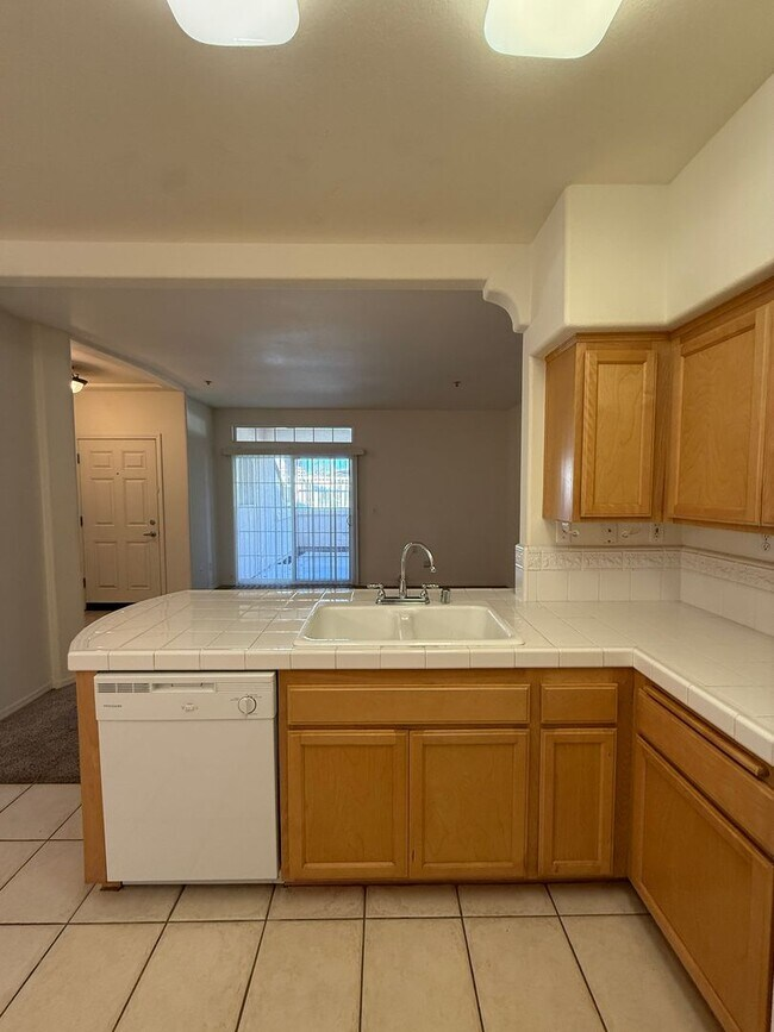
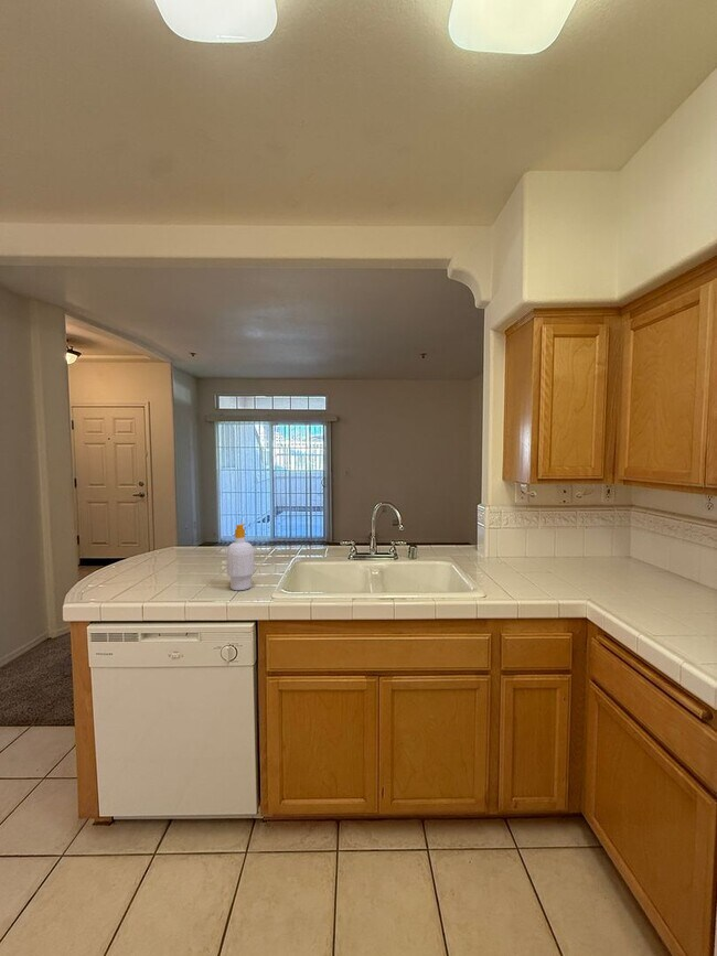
+ soap bottle [225,523,256,591]
